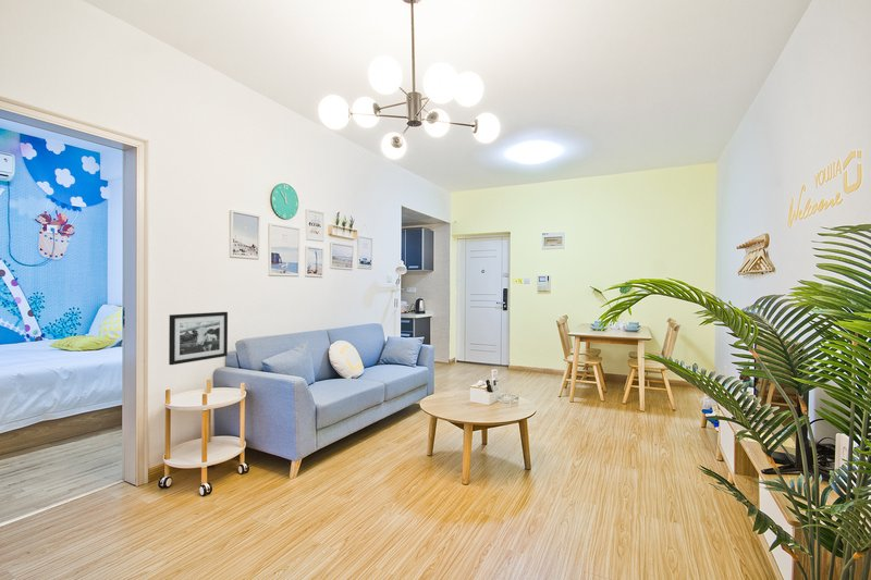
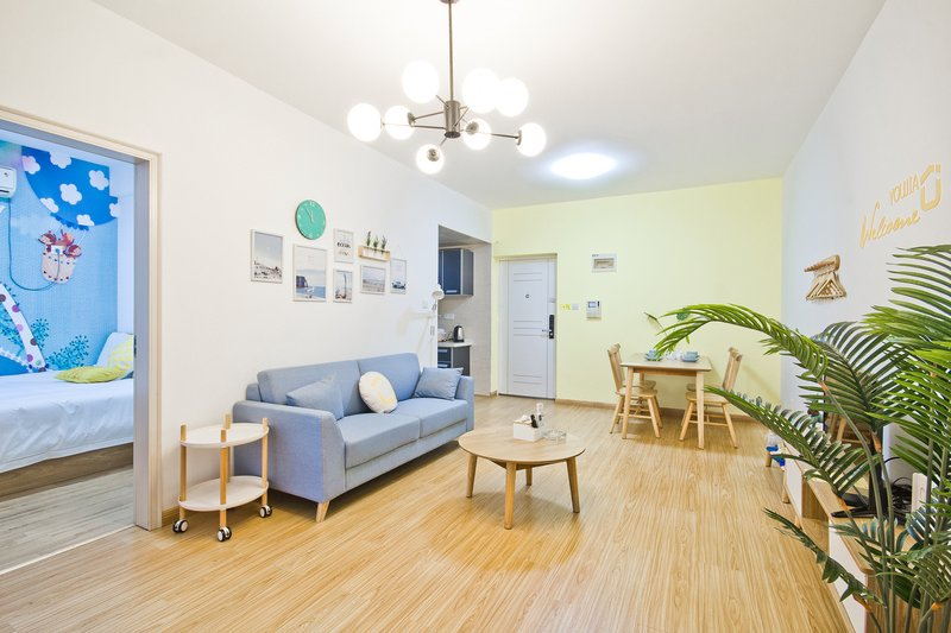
- picture frame [168,311,229,366]
